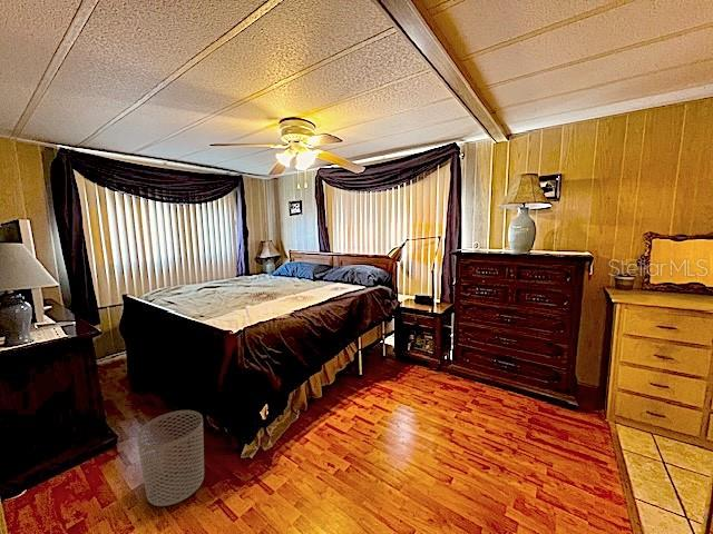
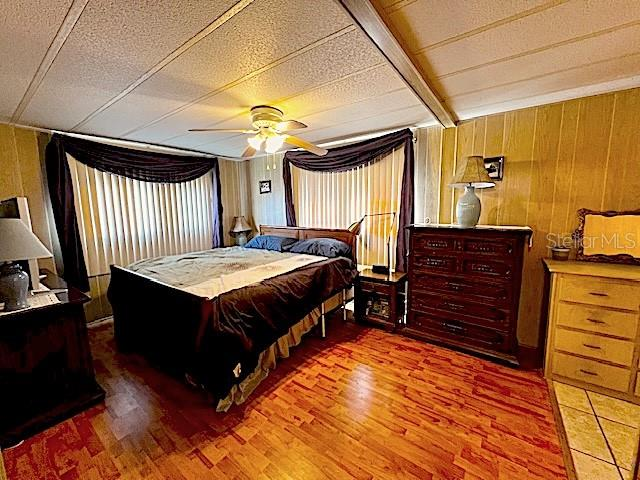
- waste bin [136,409,205,507]
